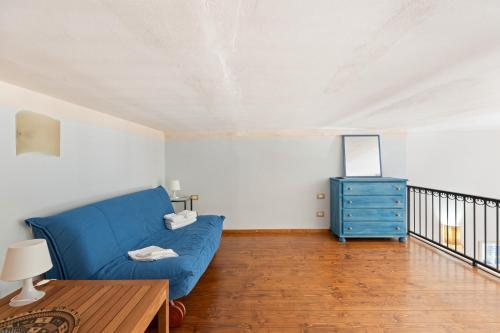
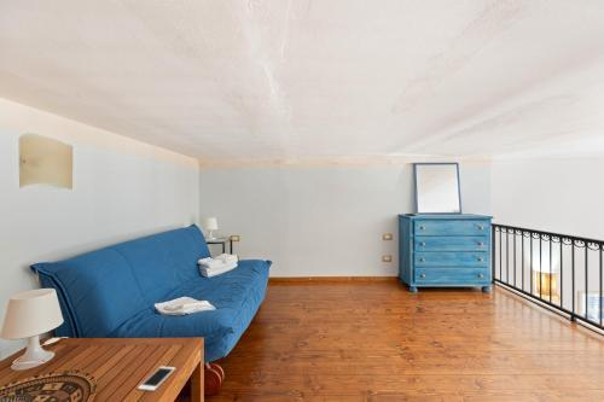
+ cell phone [137,366,176,392]
